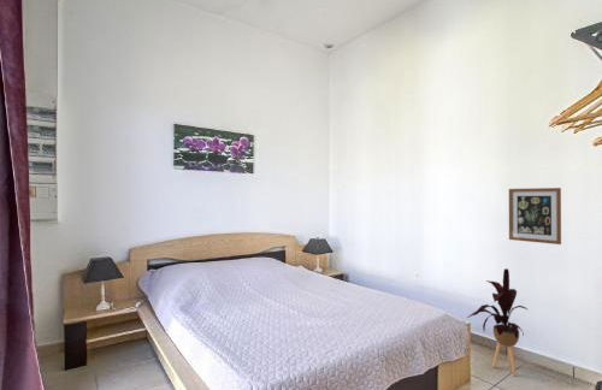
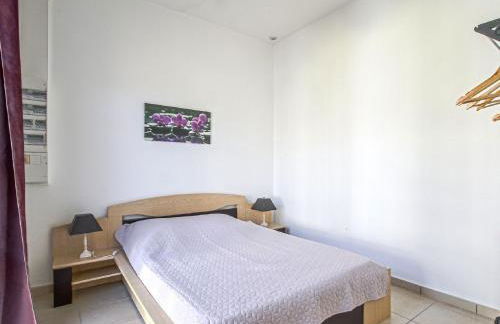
- wall art [508,187,562,246]
- house plant [466,267,529,377]
